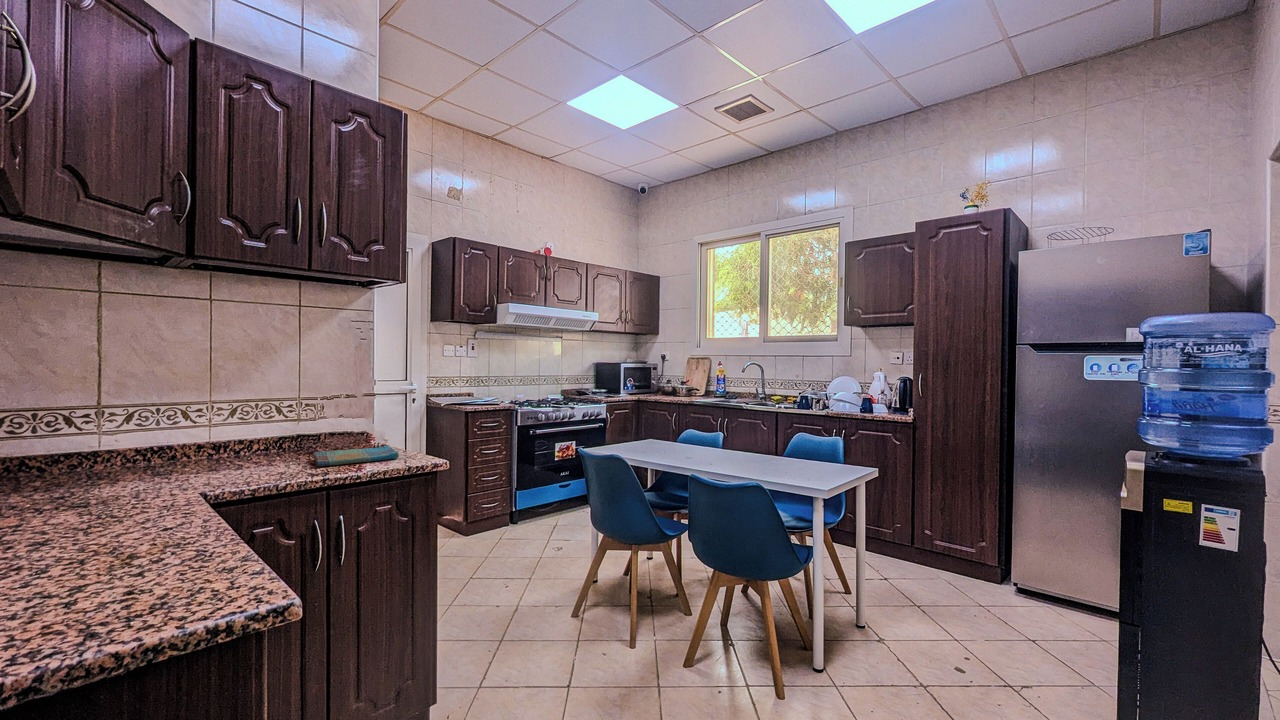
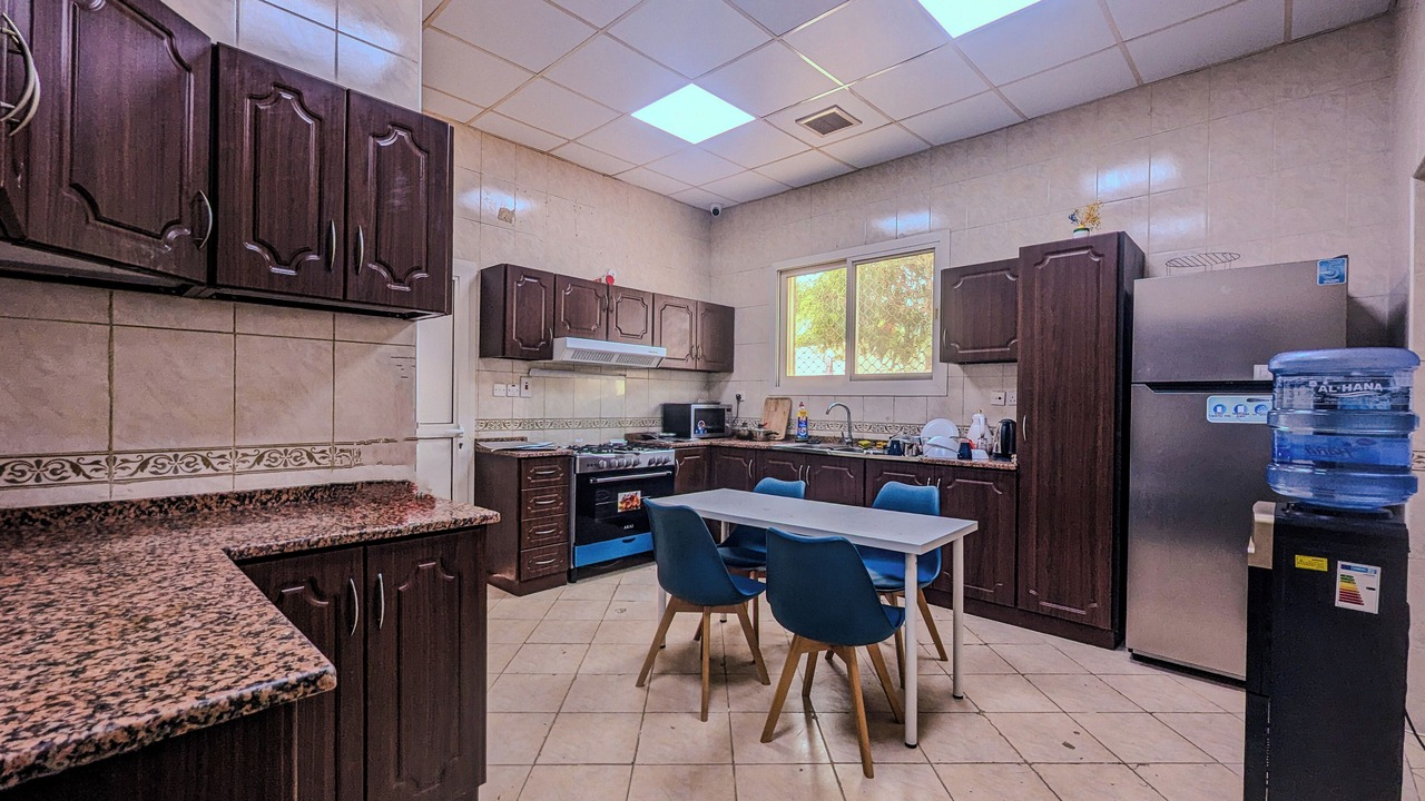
- dish towel [313,444,400,467]
